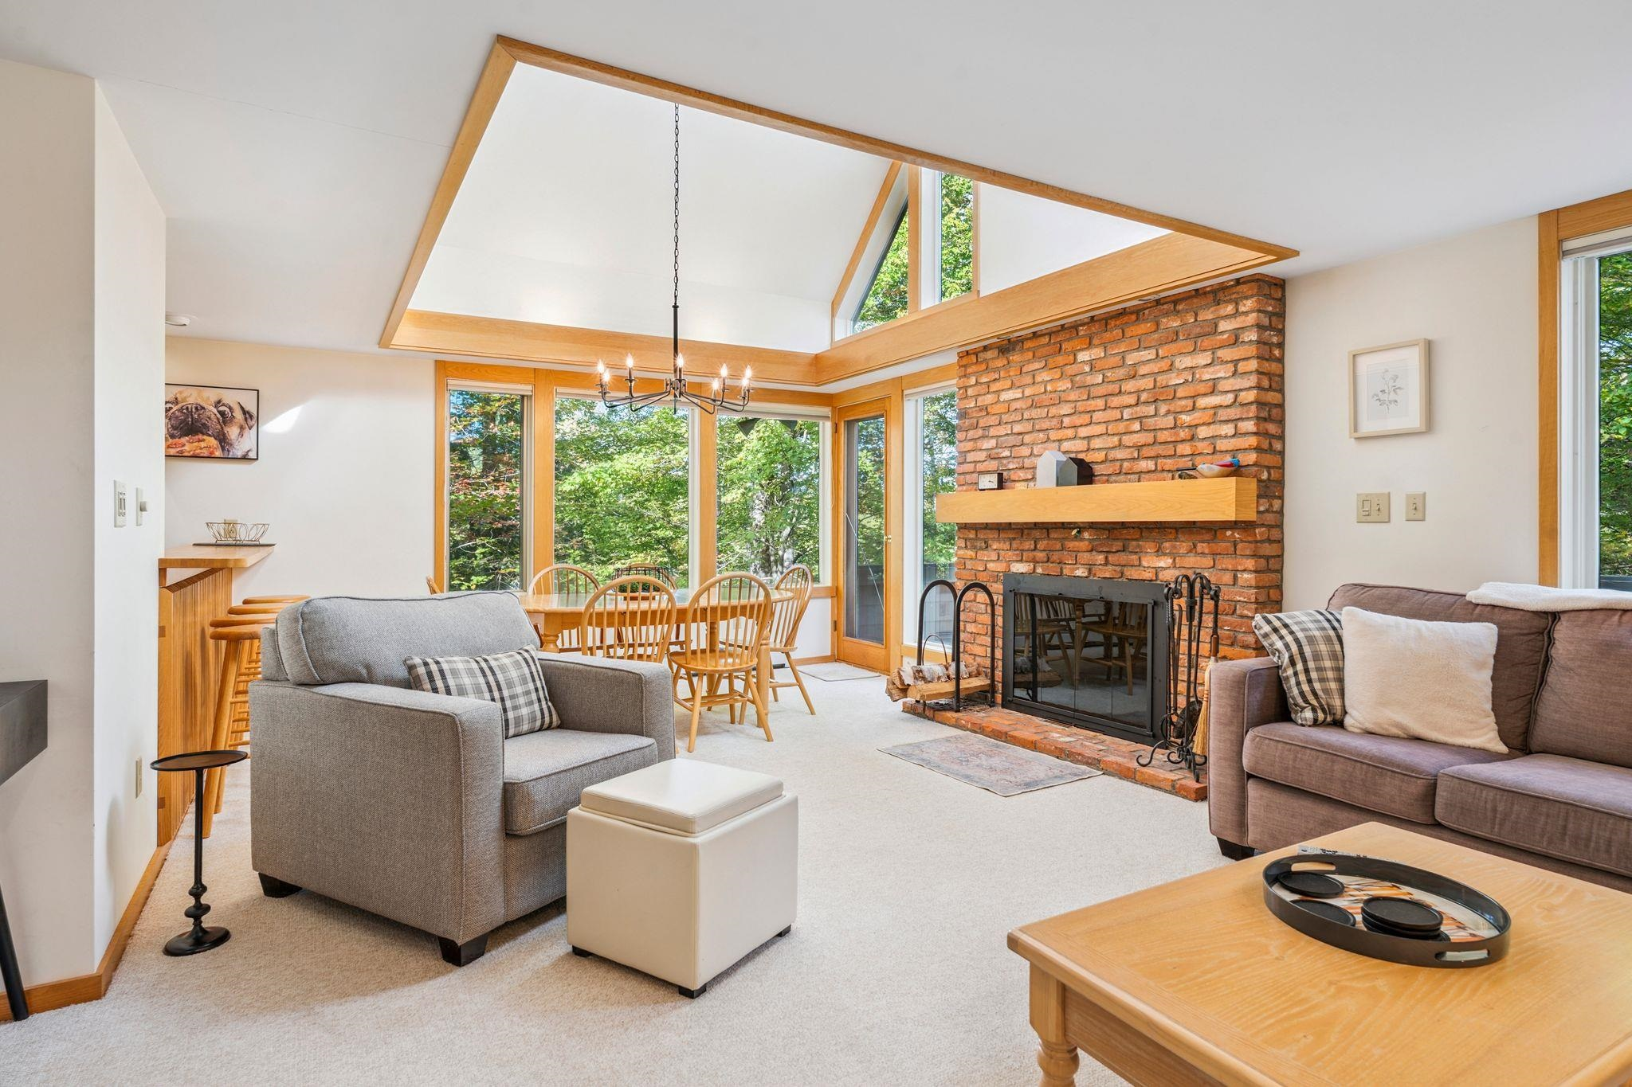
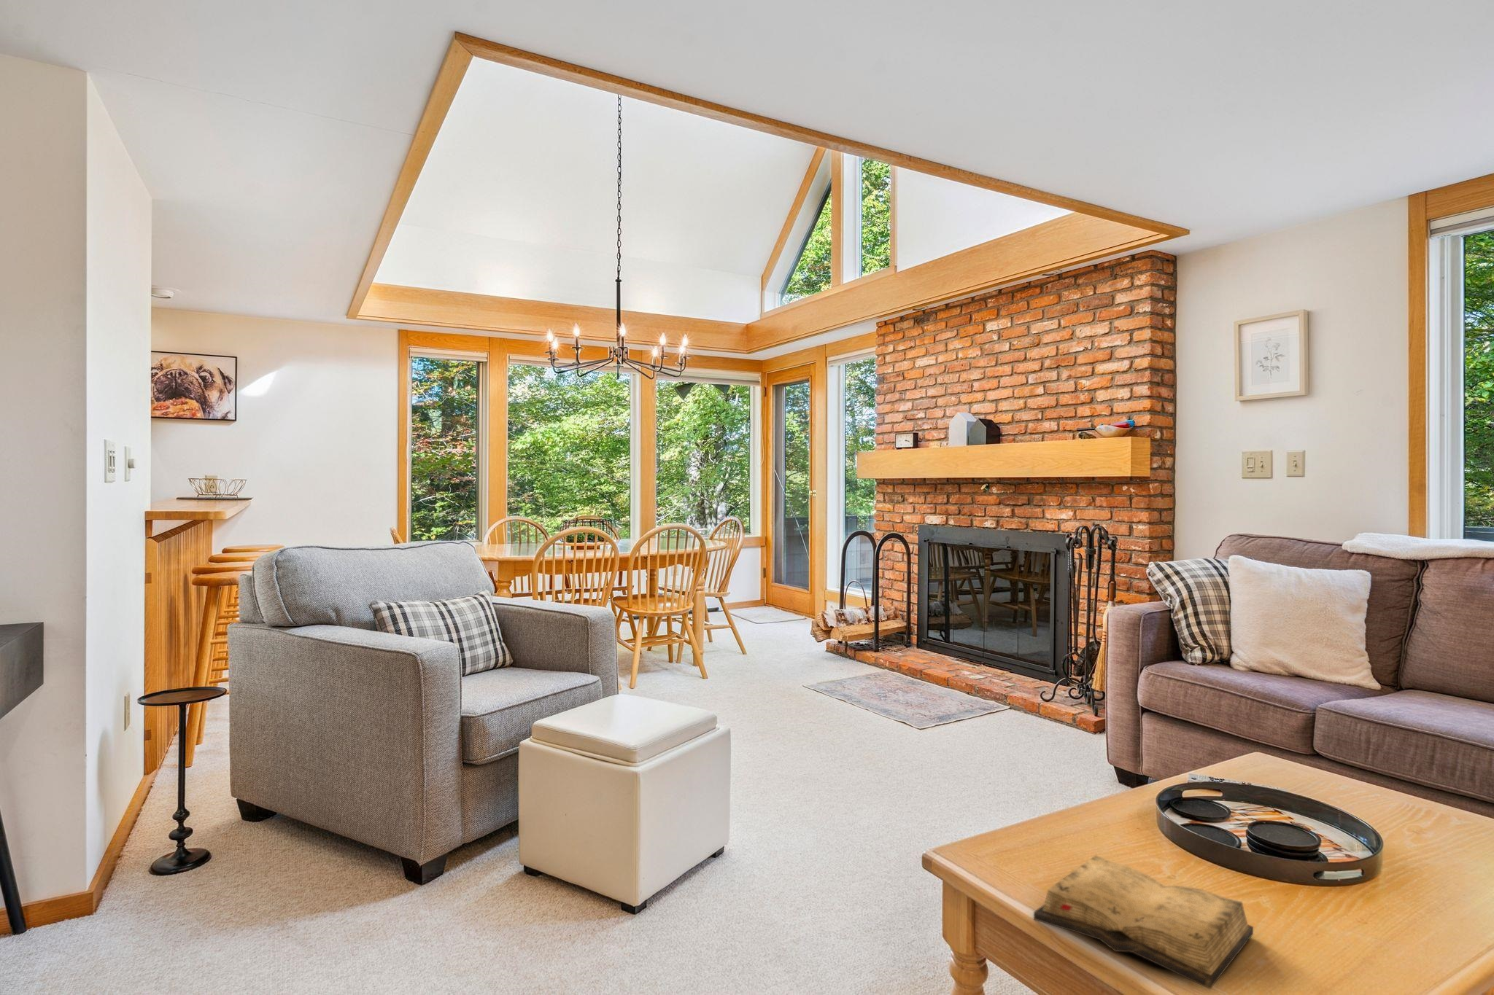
+ diary [1033,854,1254,989]
